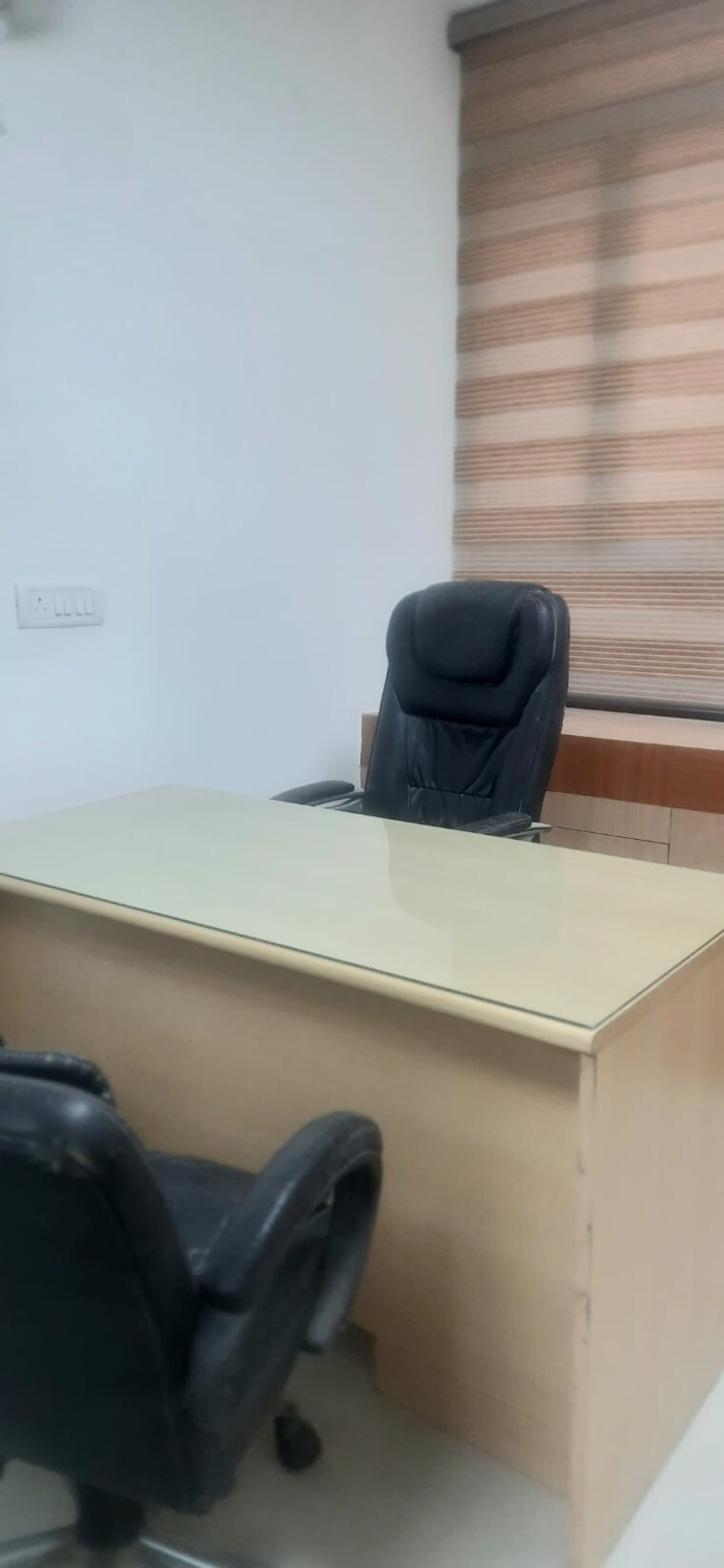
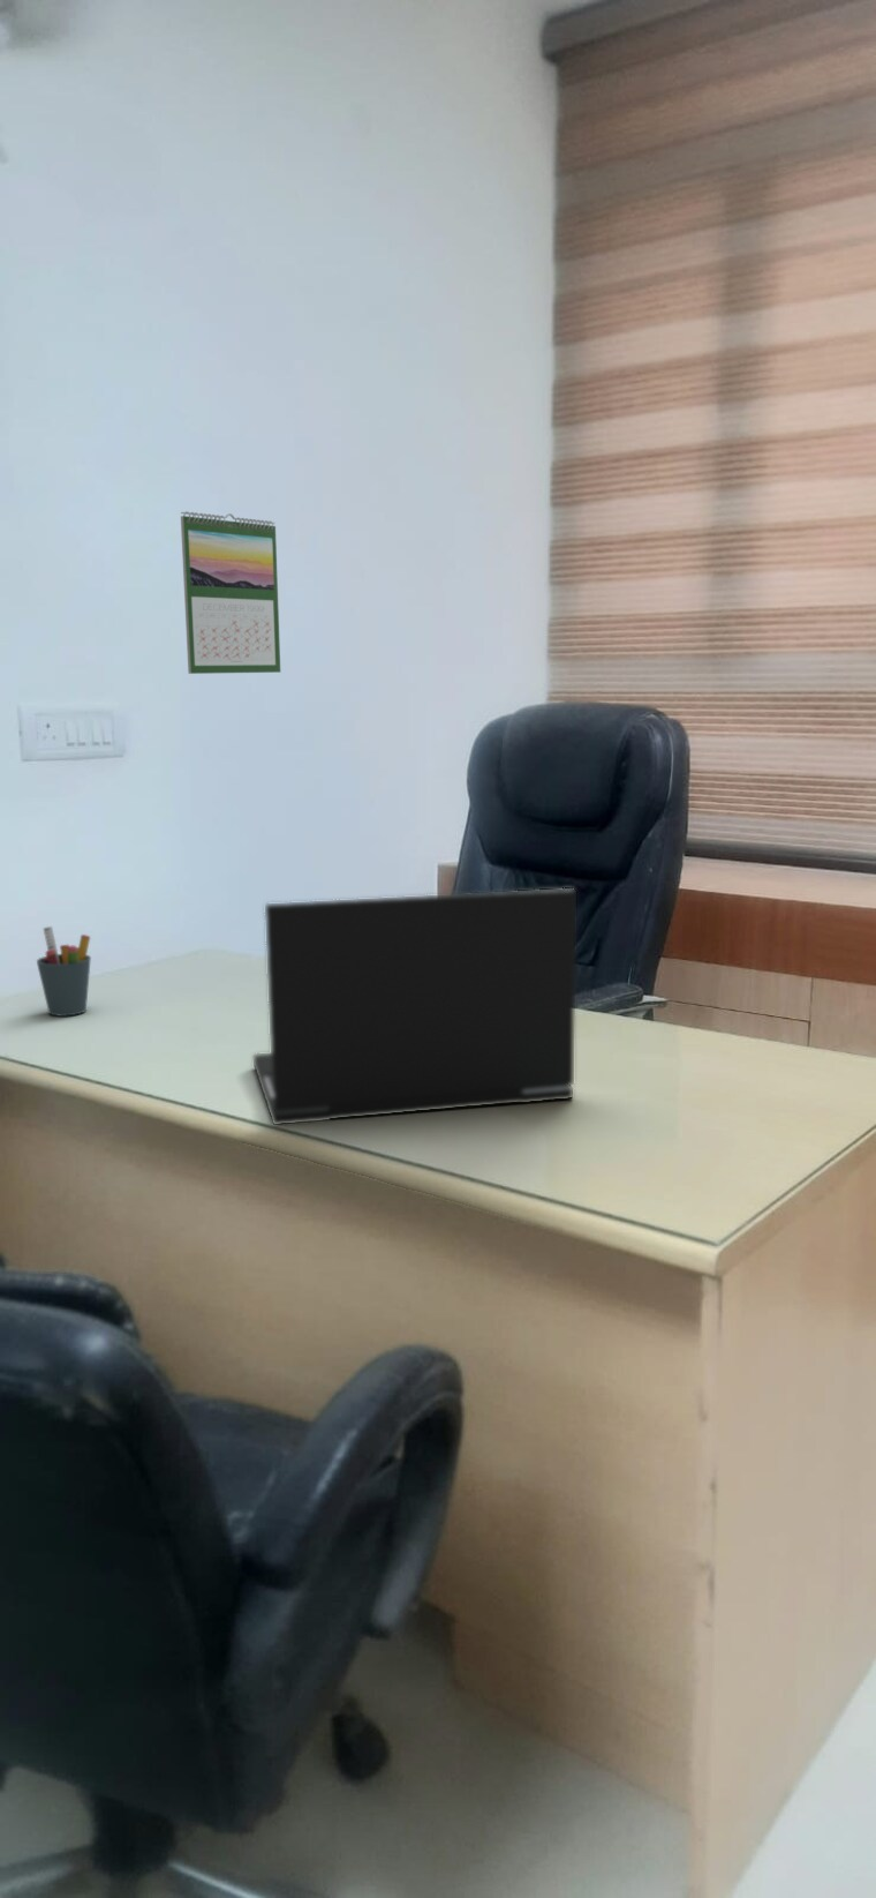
+ laptop [253,887,577,1126]
+ pen holder [36,925,92,1018]
+ calendar [180,510,281,675]
